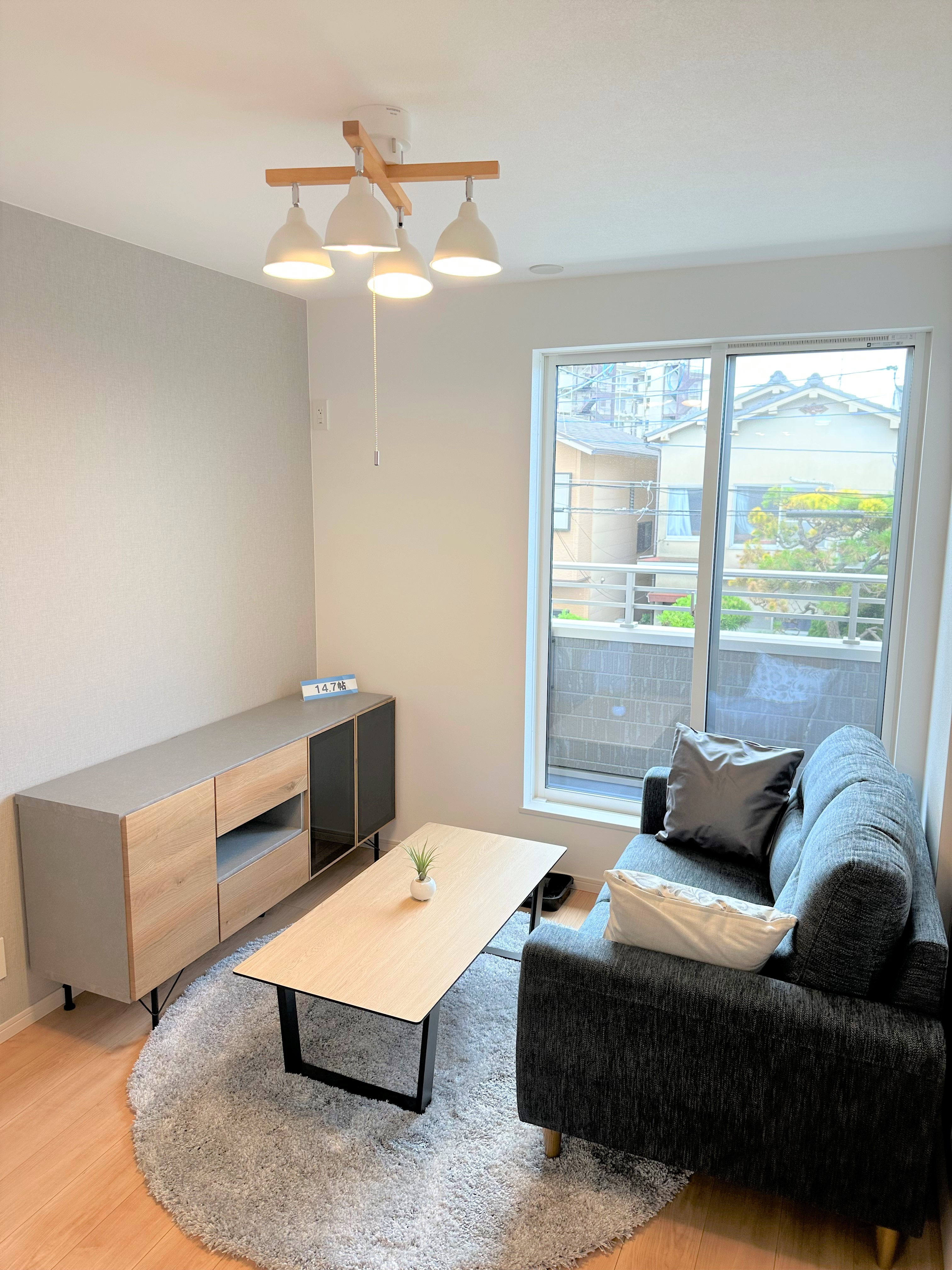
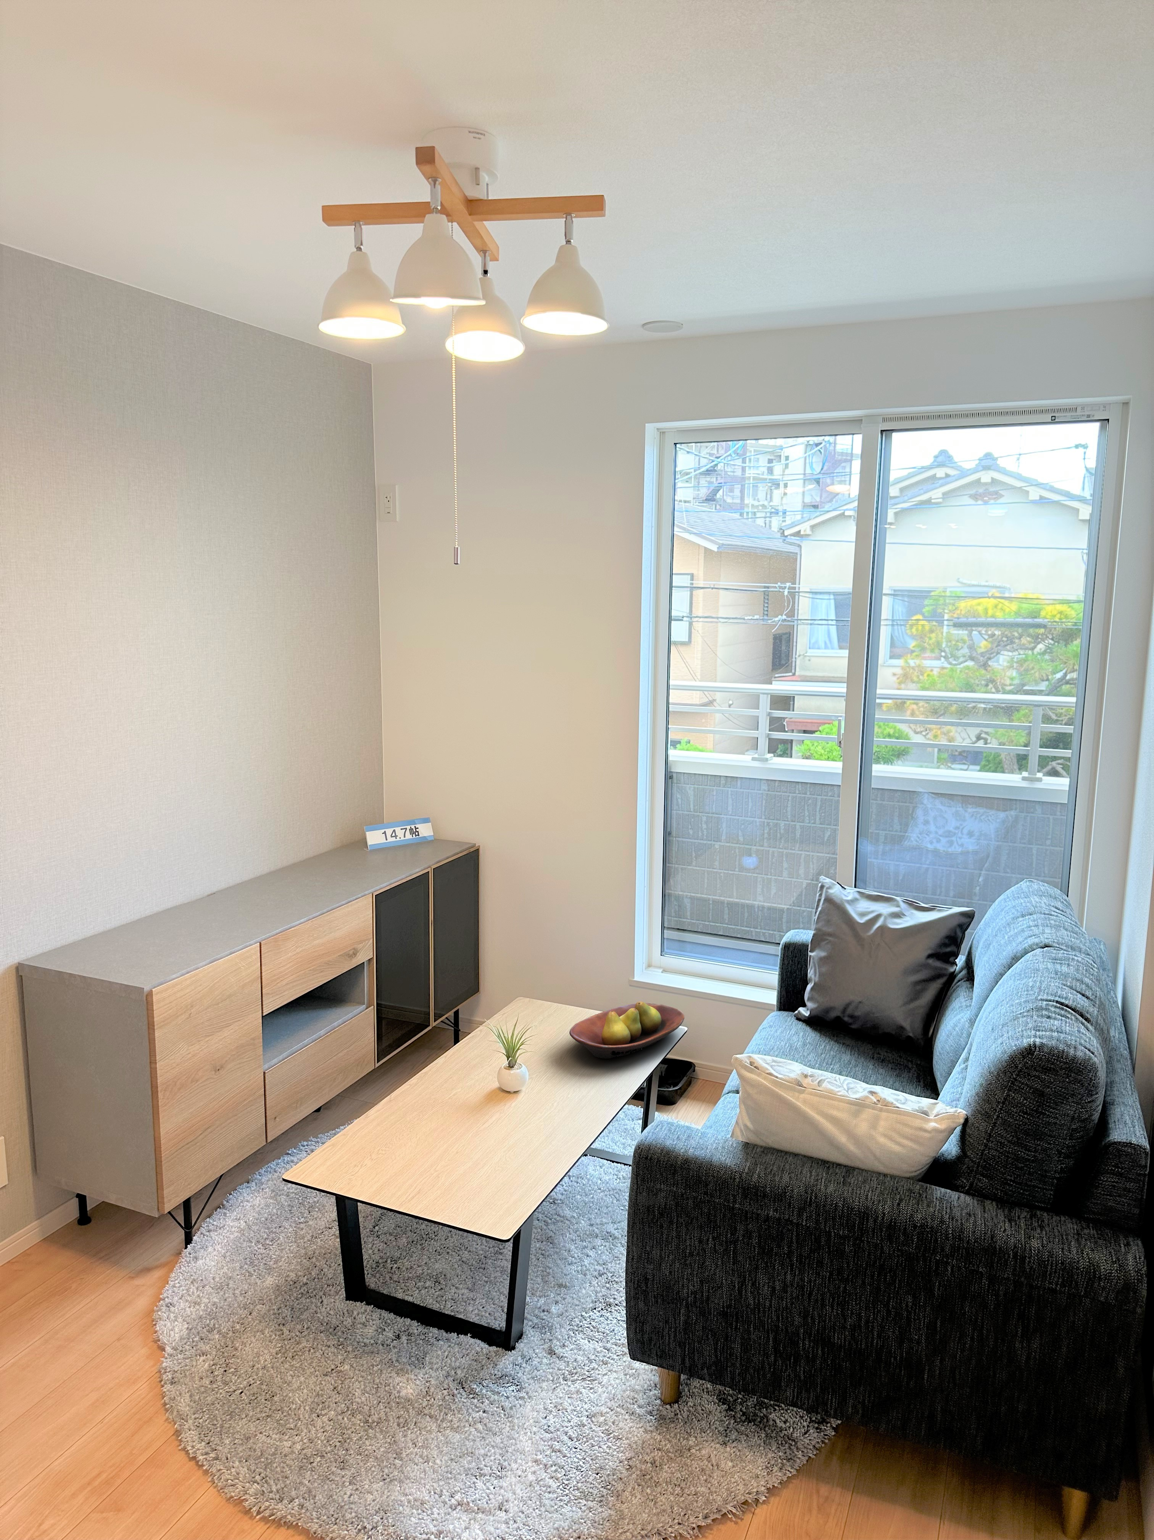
+ fruit bowl [569,1002,685,1059]
